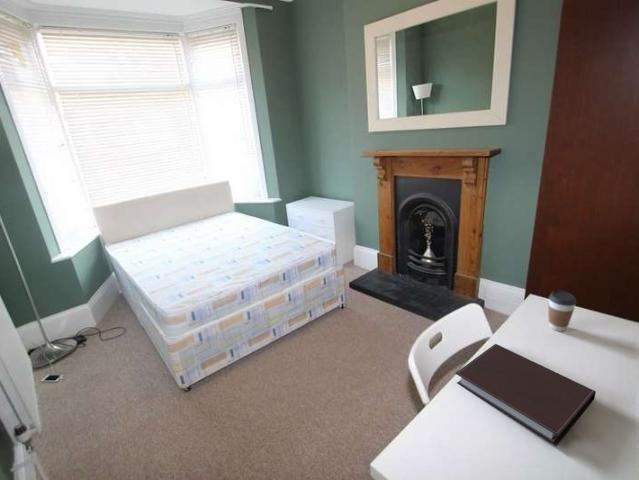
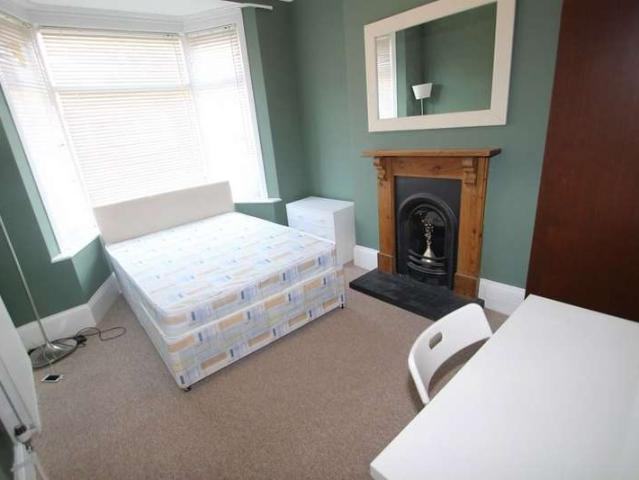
- notebook [454,343,597,447]
- coffee cup [547,290,578,332]
